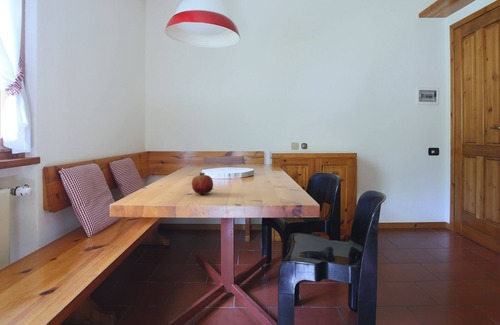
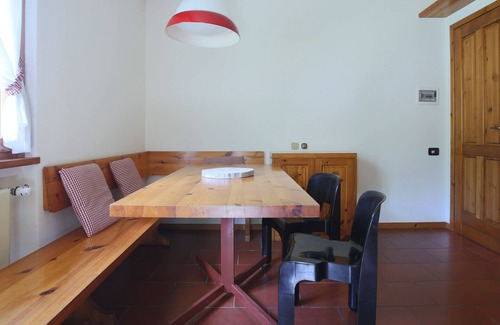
- fruit [191,172,214,195]
